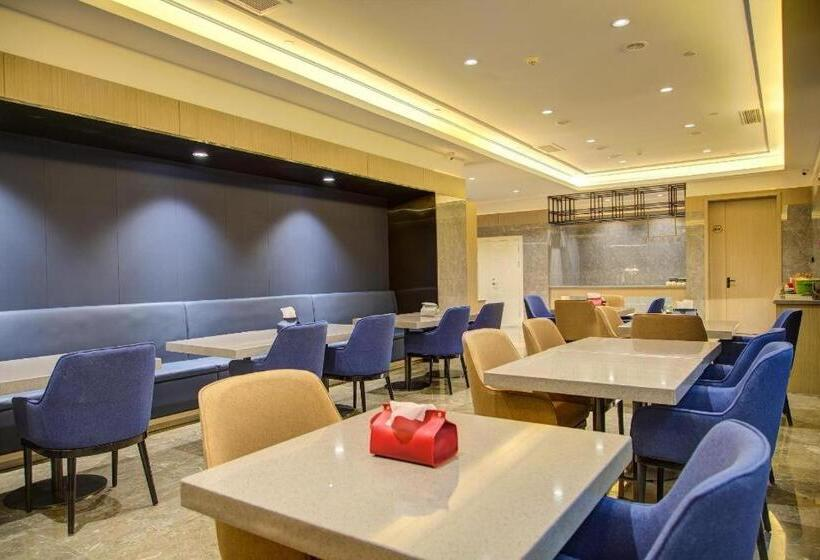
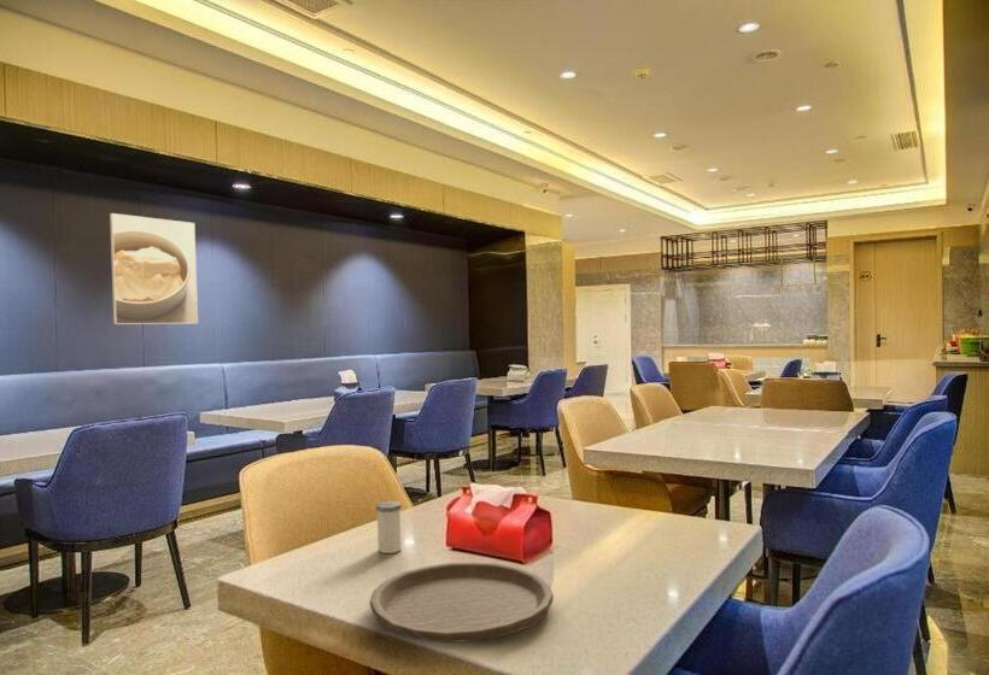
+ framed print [109,212,199,325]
+ salt shaker [375,500,403,554]
+ plate [368,562,555,644]
